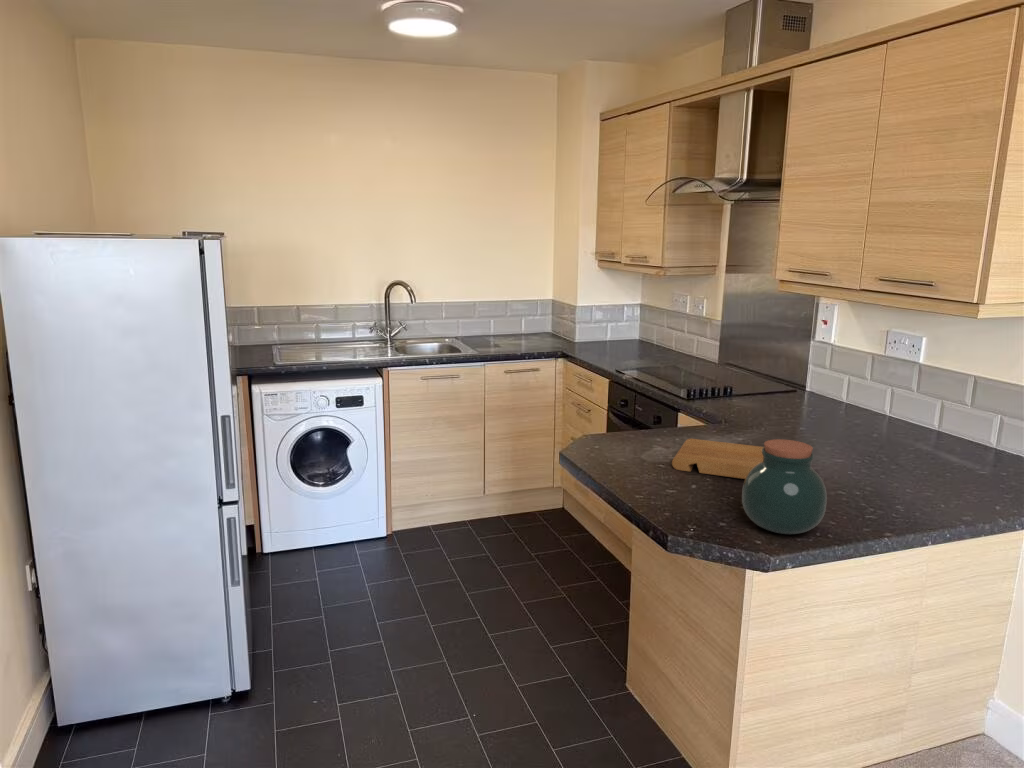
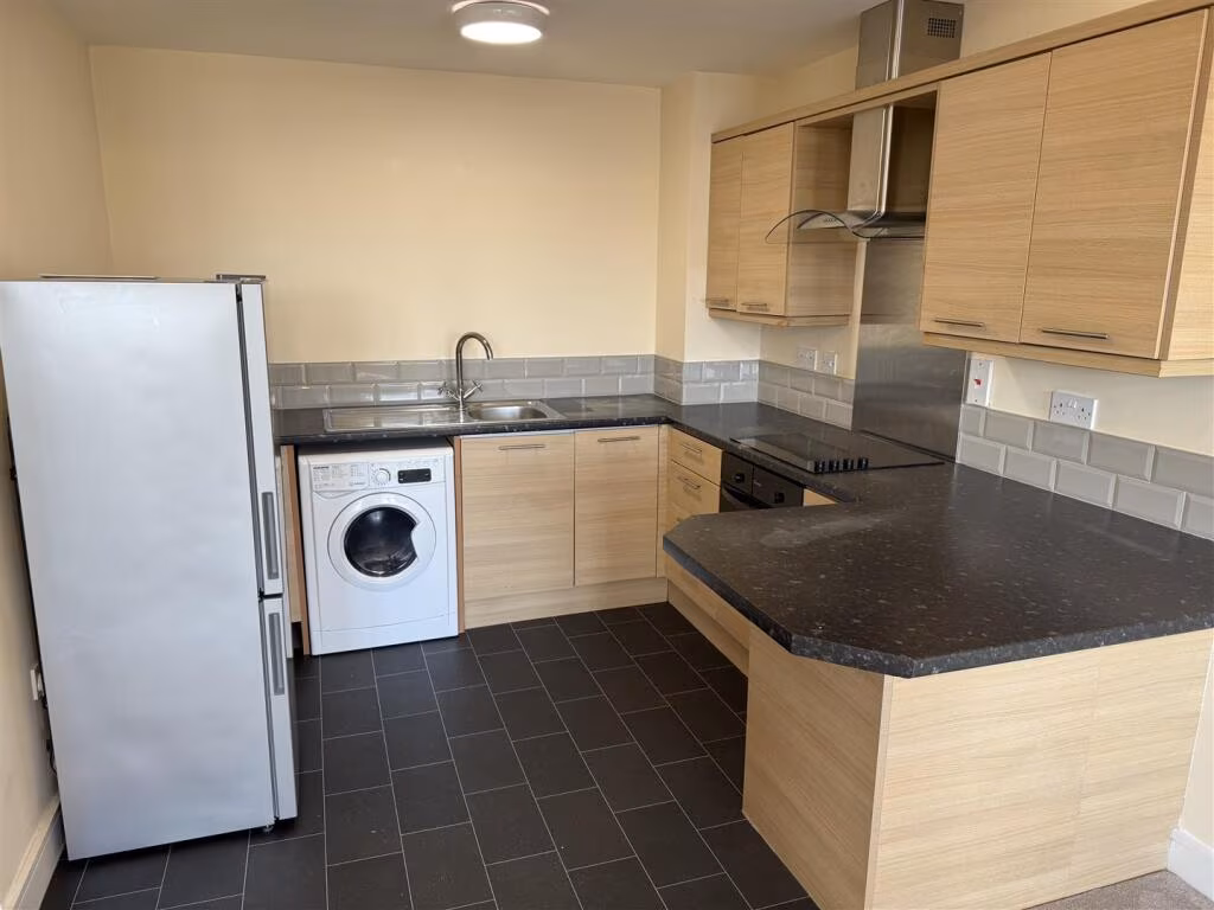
- jar [741,438,828,535]
- cutting board [671,438,765,480]
